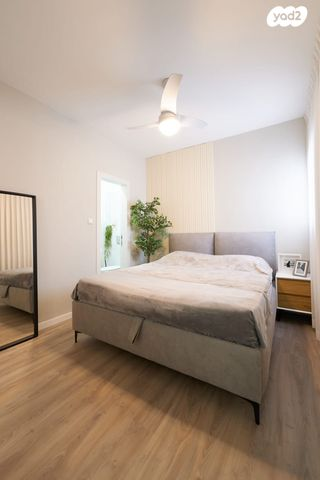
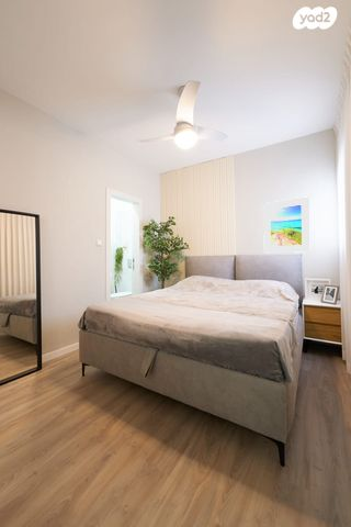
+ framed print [262,195,310,255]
